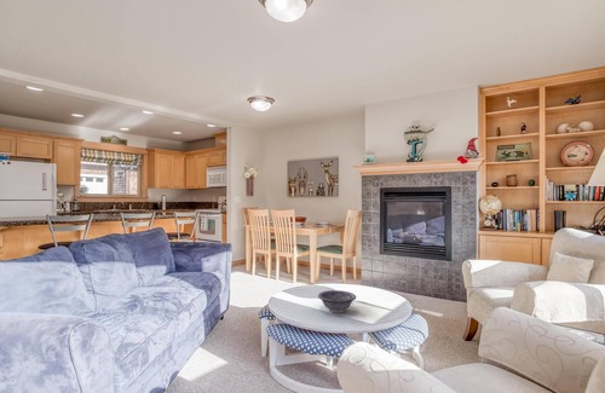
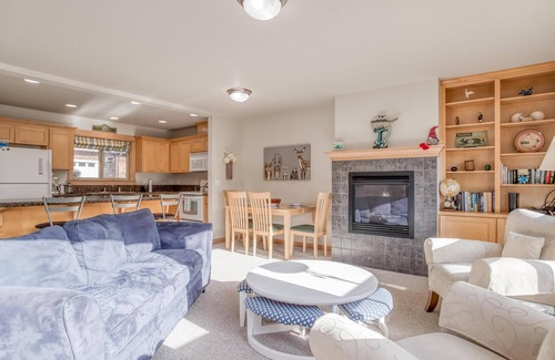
- decorative bowl [317,289,357,314]
